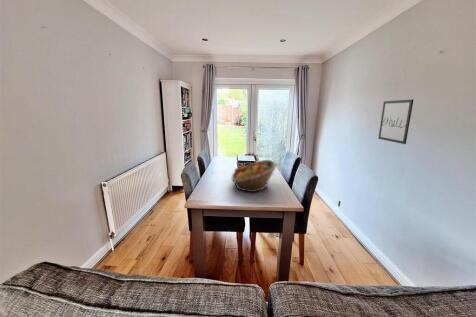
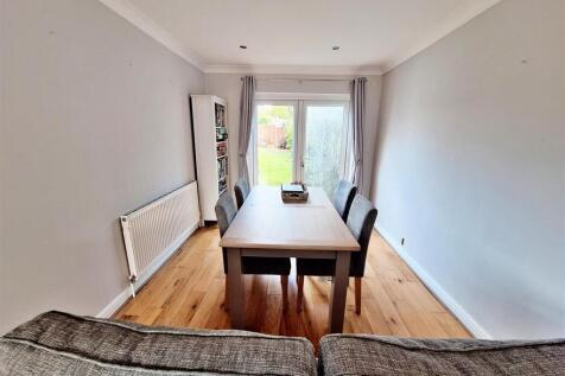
- fruit basket [231,159,278,193]
- wall art [377,99,414,145]
